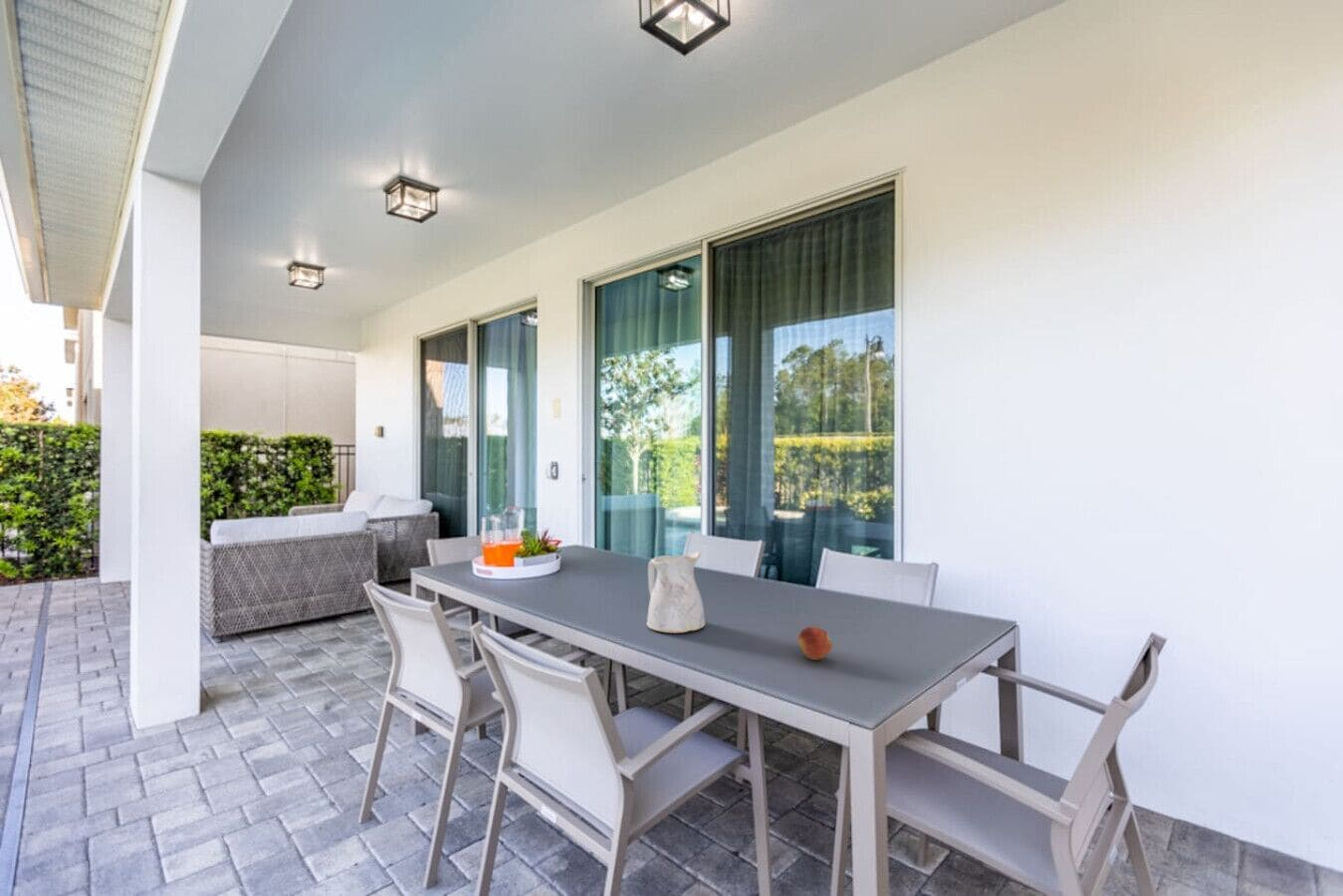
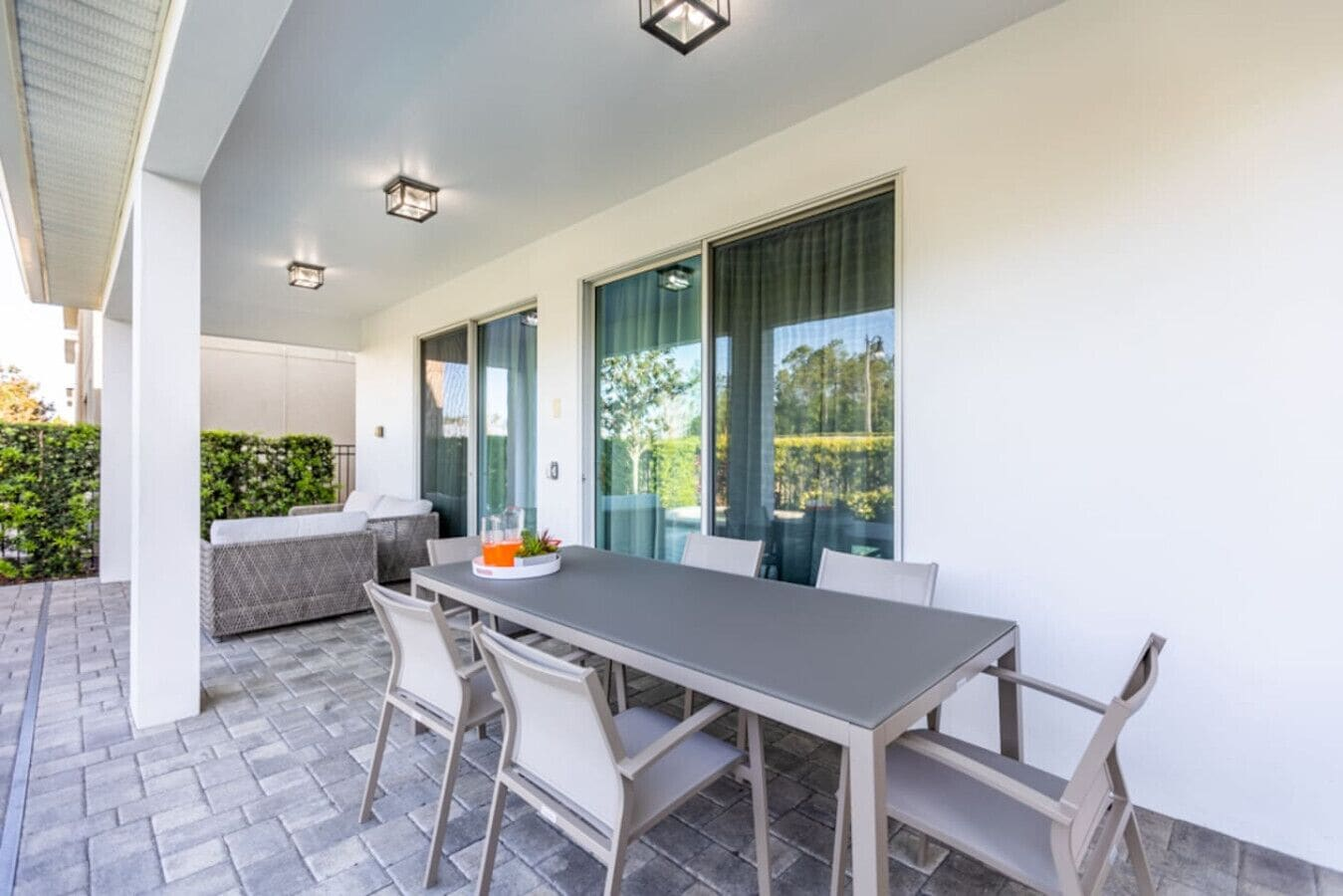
- fruit [796,625,833,661]
- pitcher [646,551,706,634]
